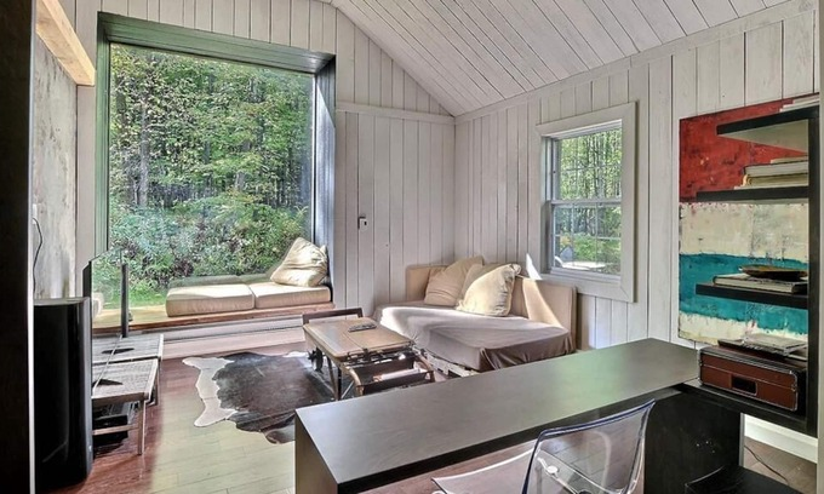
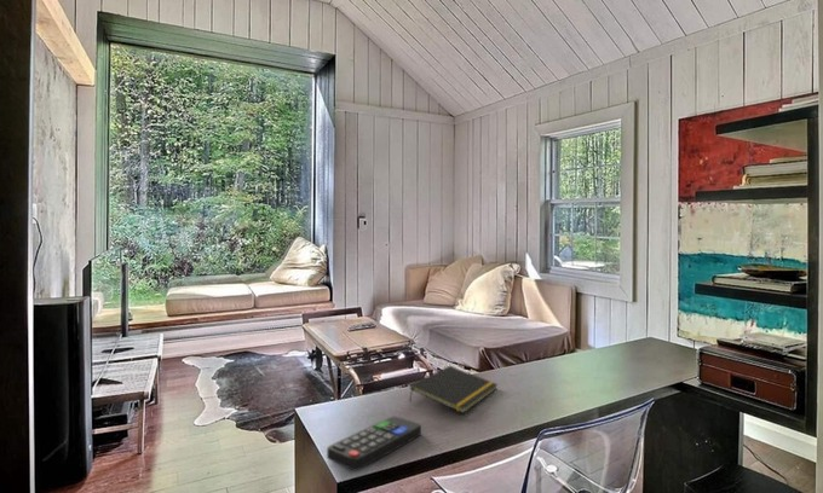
+ notepad [408,365,499,414]
+ remote control [326,416,422,471]
